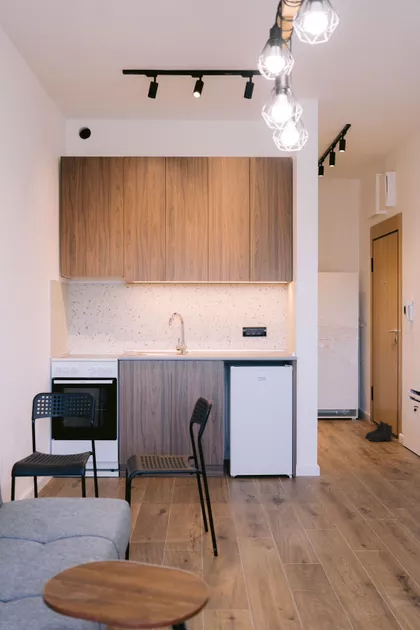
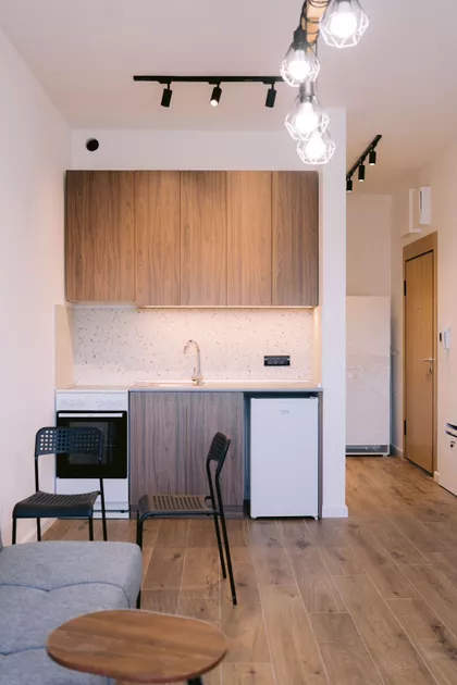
- boots [364,420,394,443]
